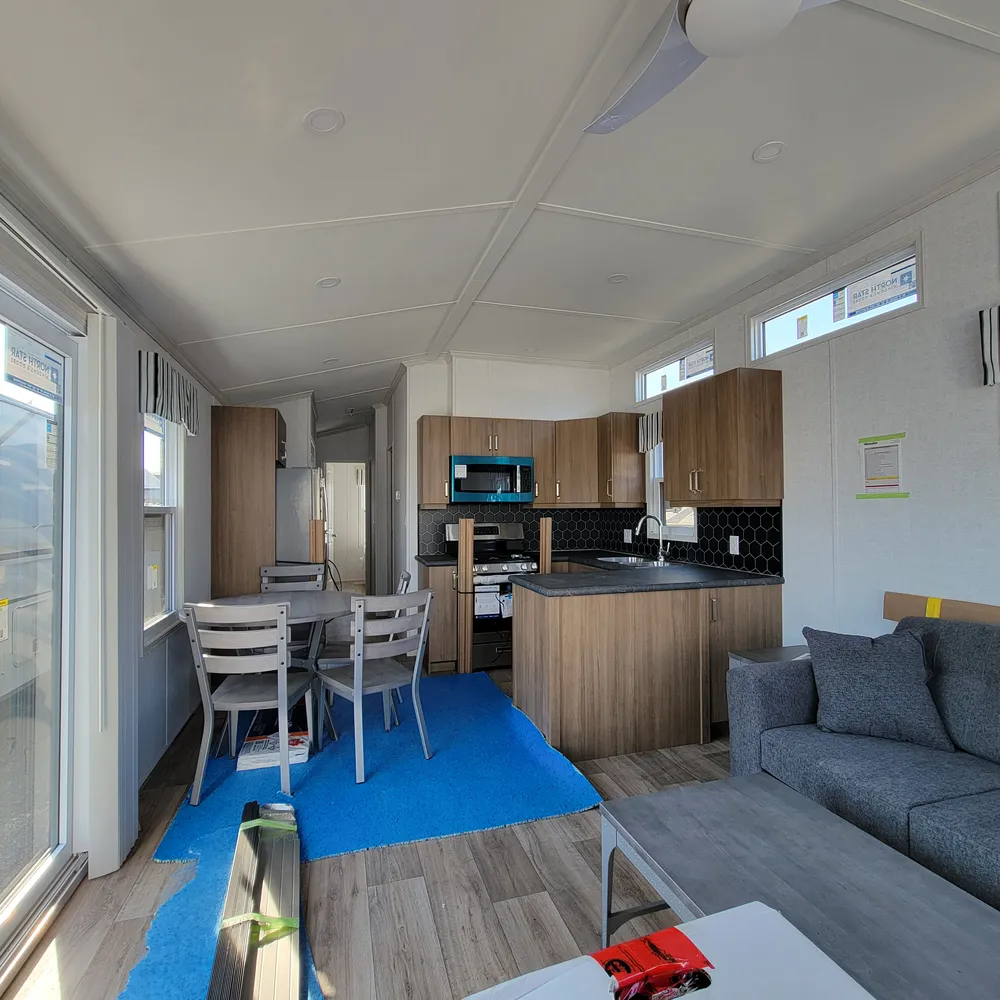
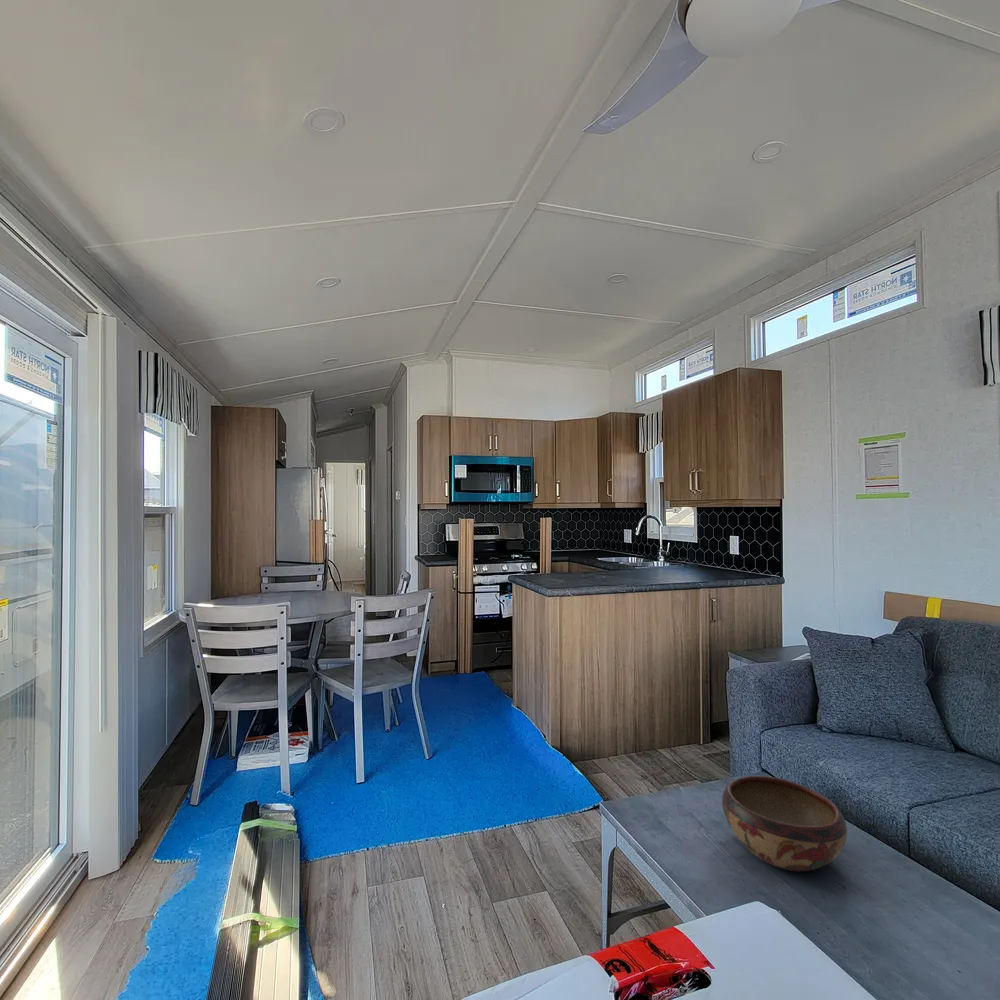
+ decorative bowl [721,775,848,872]
